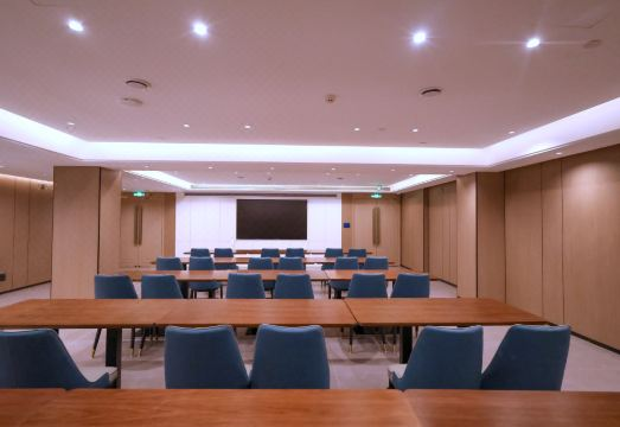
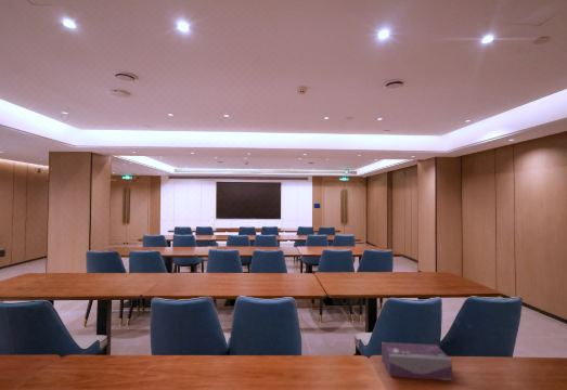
+ tissue box [381,341,453,381]
